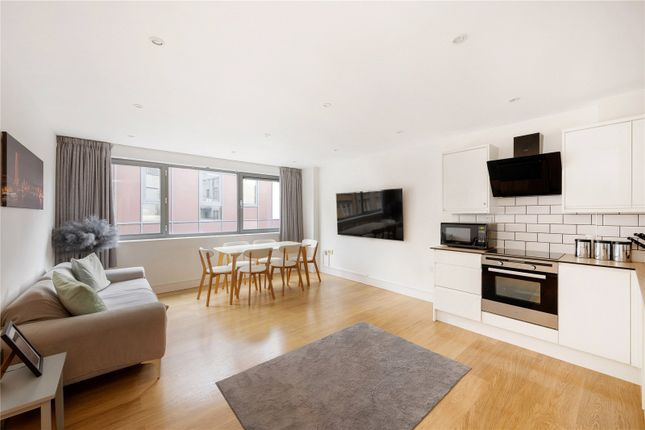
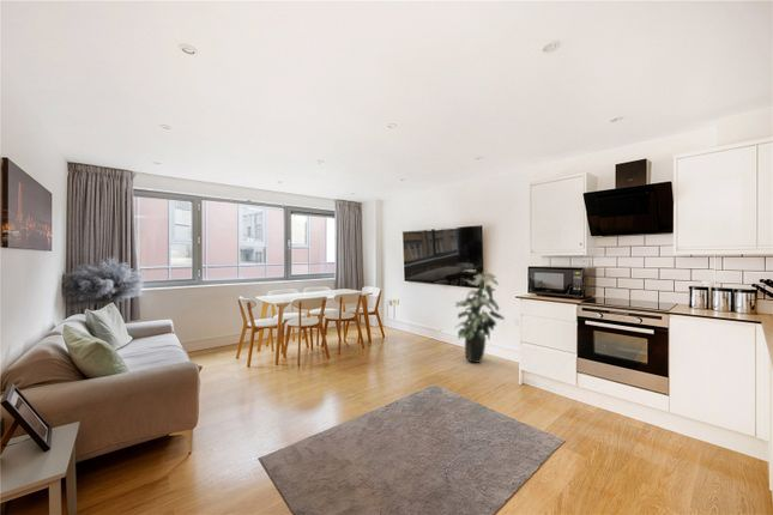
+ indoor plant [453,268,506,364]
